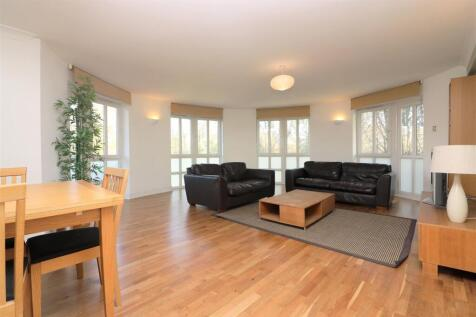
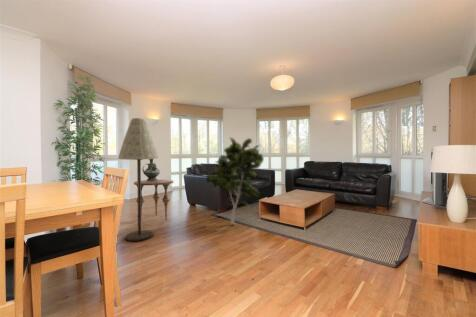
+ side table [133,179,174,220]
+ decorative urn [141,159,161,181]
+ floor lamp [117,117,159,242]
+ indoor plant [205,136,265,226]
